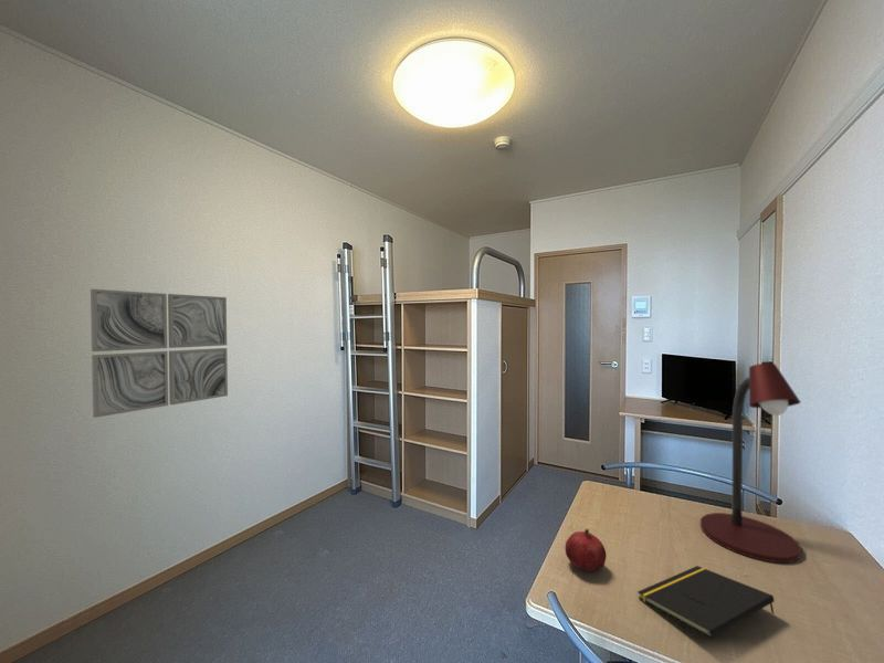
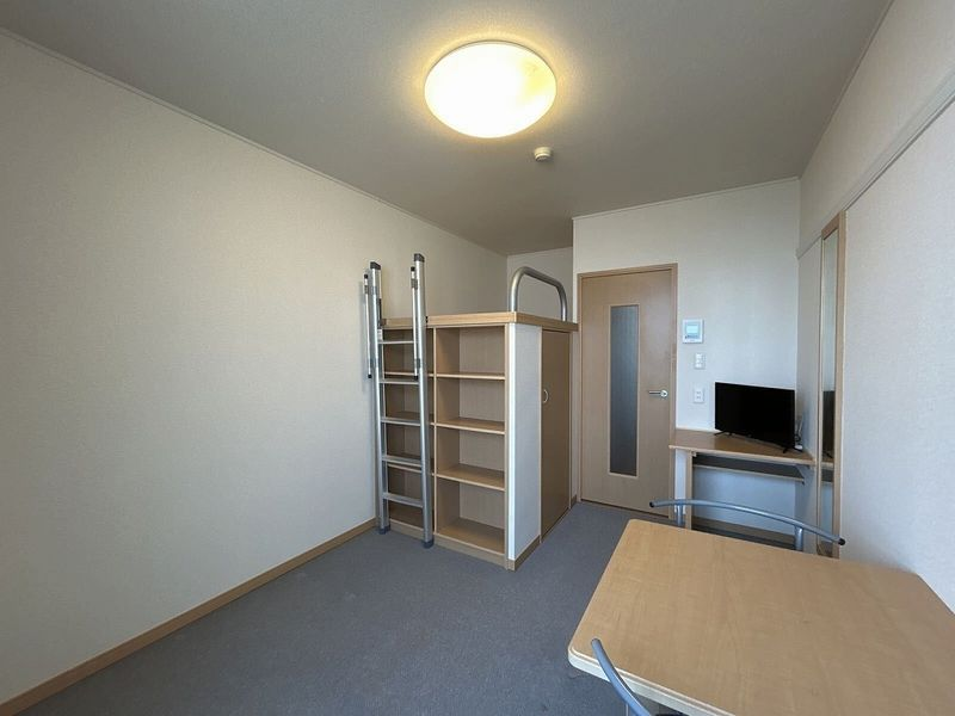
- notepad [636,565,776,639]
- fruit [565,528,608,572]
- wall art [90,288,229,419]
- desk lamp [699,362,802,564]
